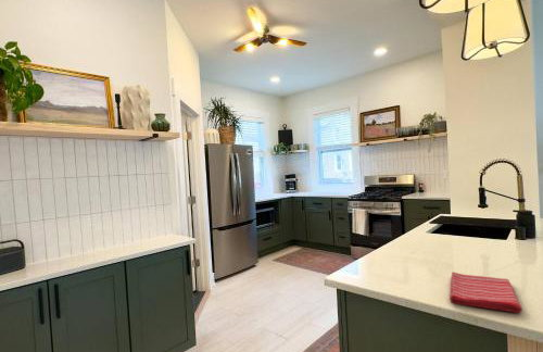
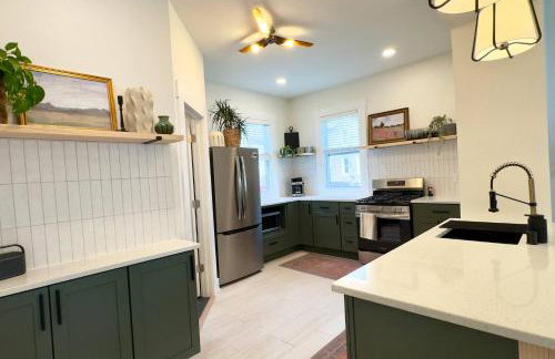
- dish towel [449,271,523,314]
